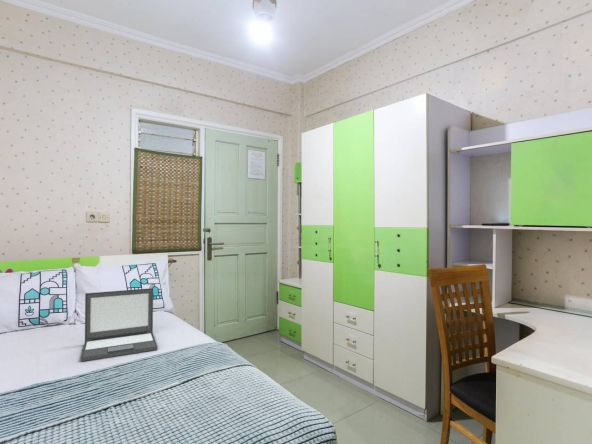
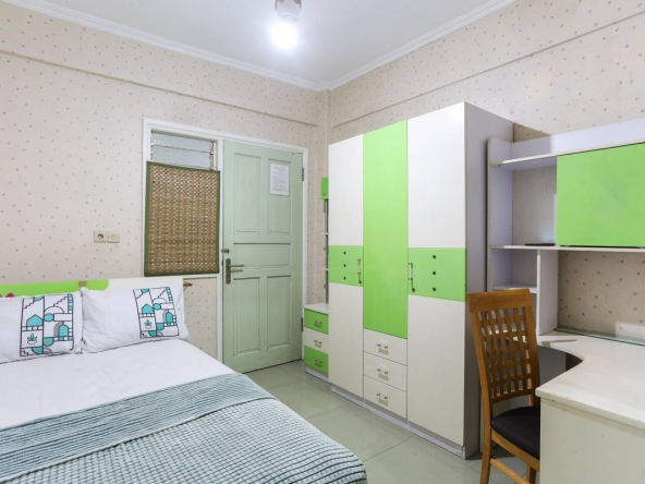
- laptop [80,287,159,362]
